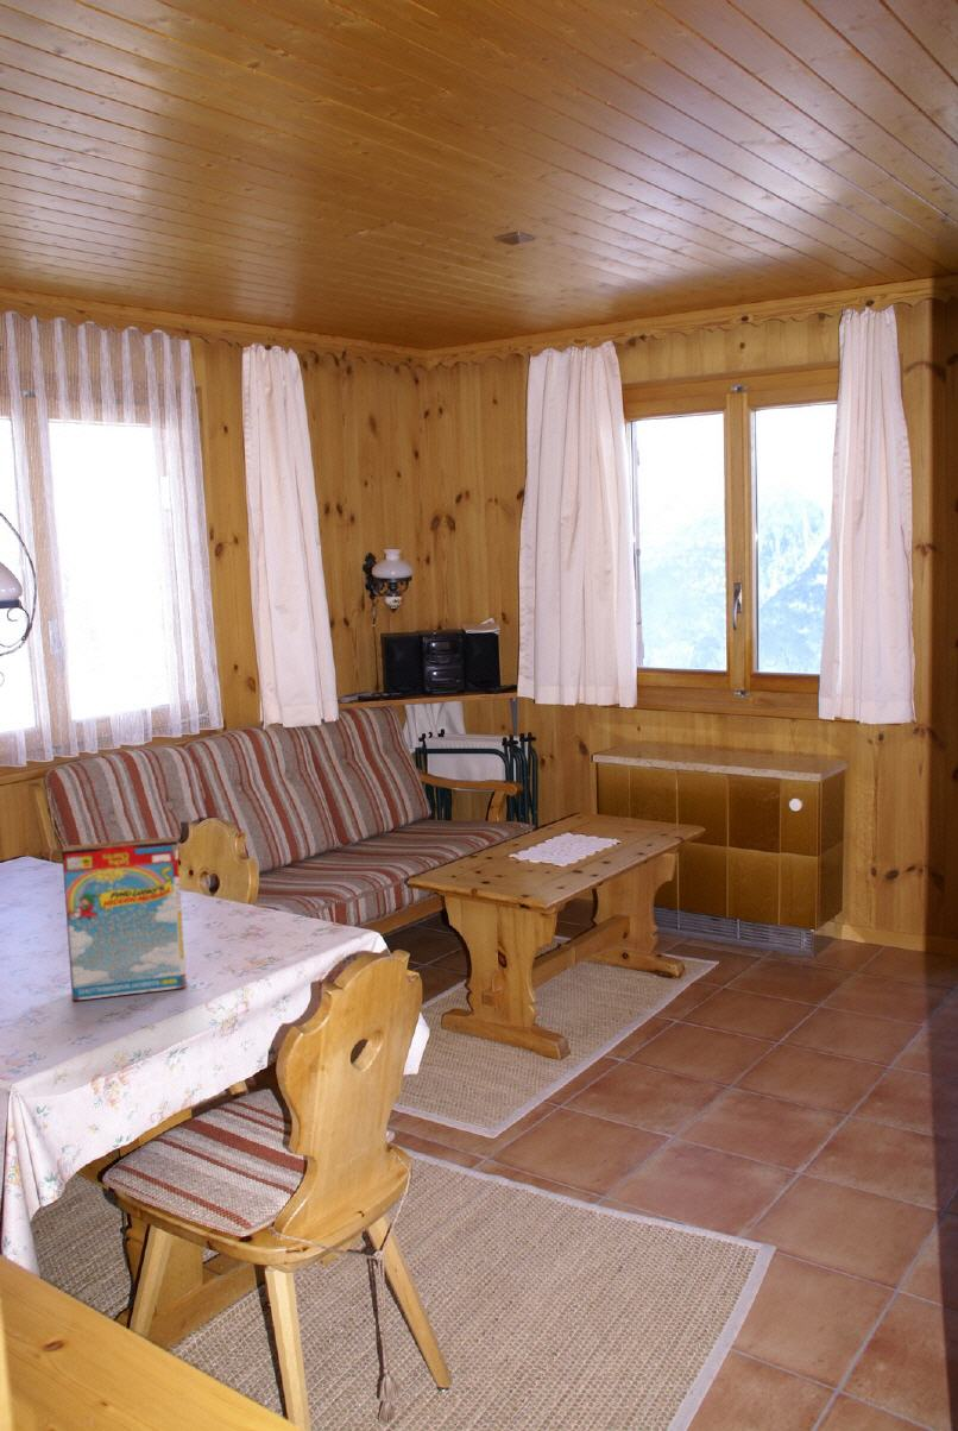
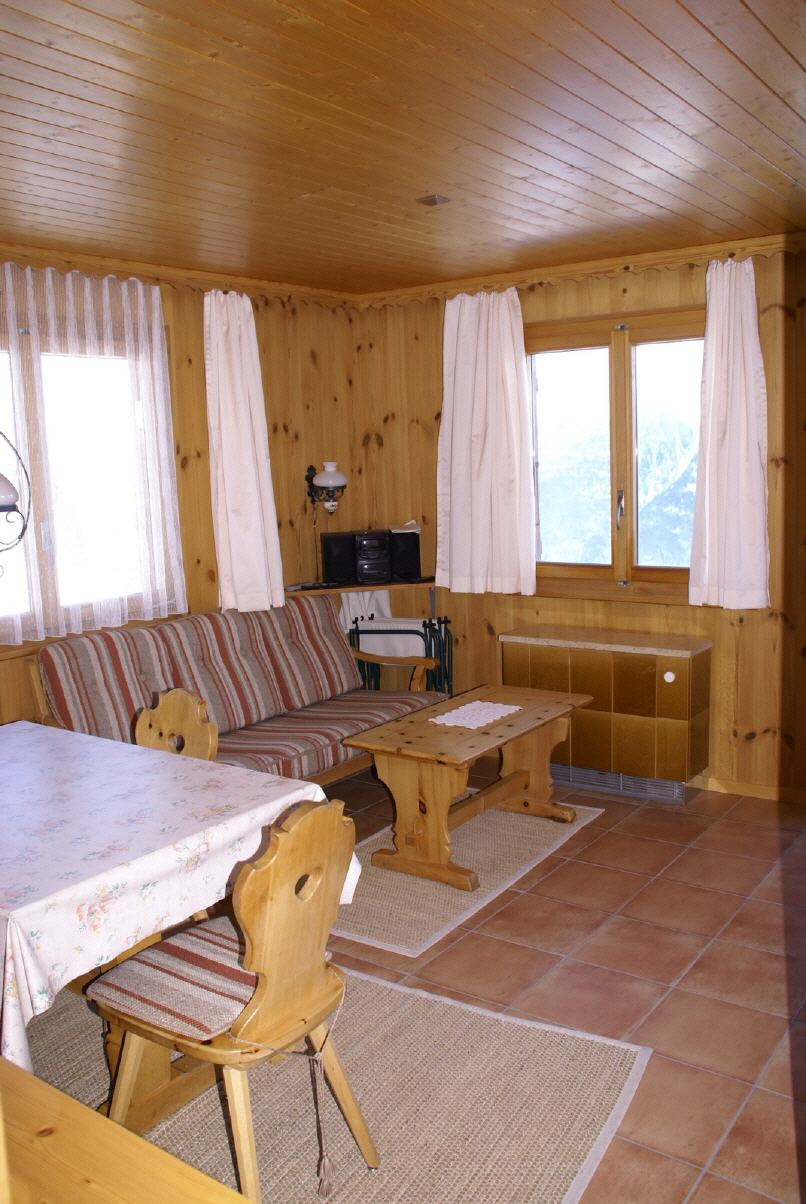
- cereal box [61,836,188,1002]
